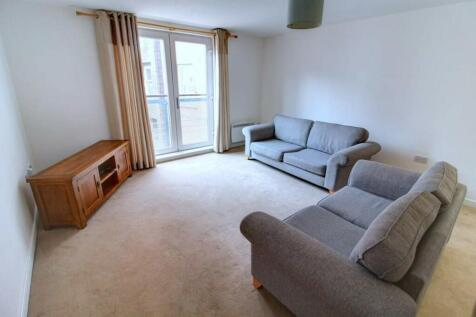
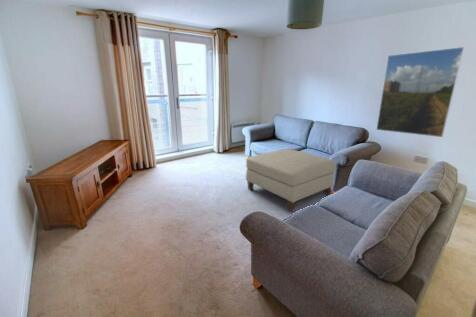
+ ottoman [245,148,337,212]
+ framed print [375,46,466,138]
